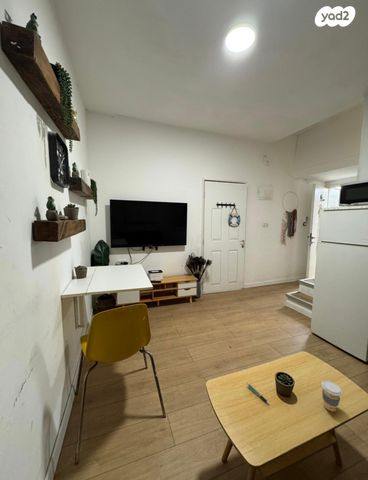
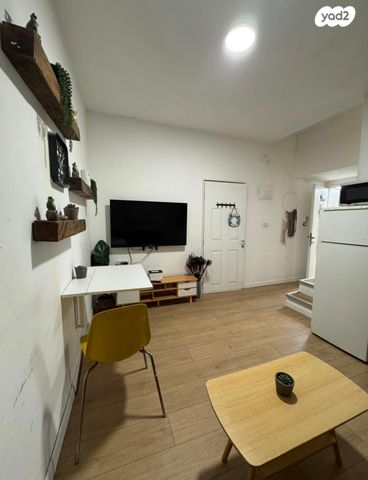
- coffee cup [320,380,343,413]
- pen [246,382,271,405]
